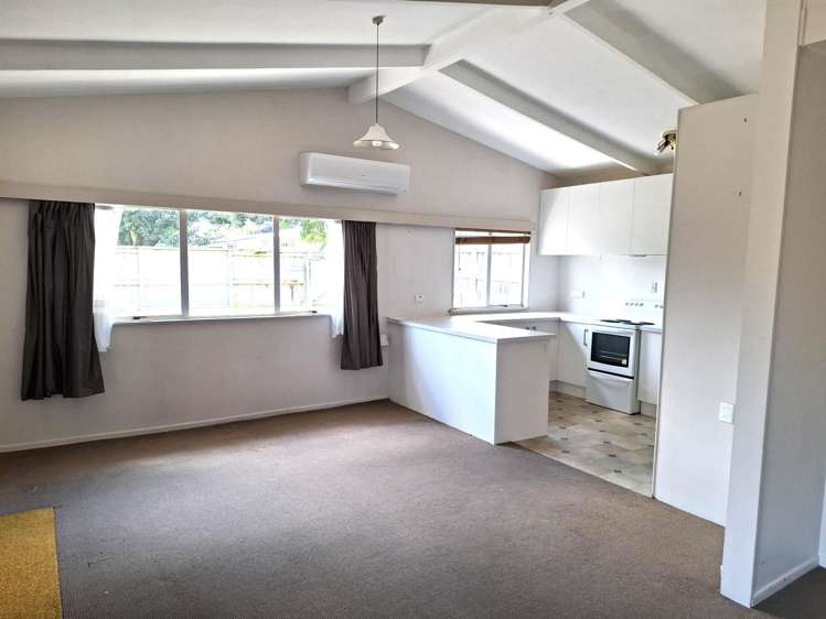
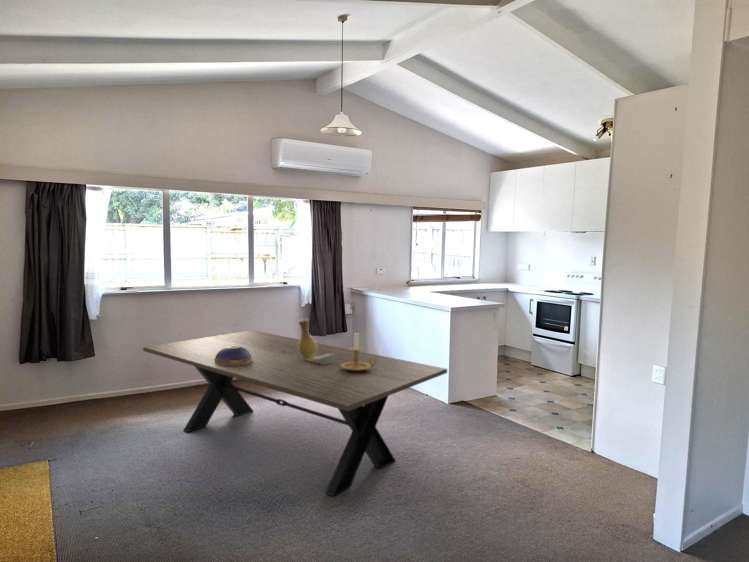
+ candle holder [340,330,377,371]
+ decorative bowl [214,345,252,365]
+ vase [297,318,334,364]
+ dining table [142,329,448,497]
